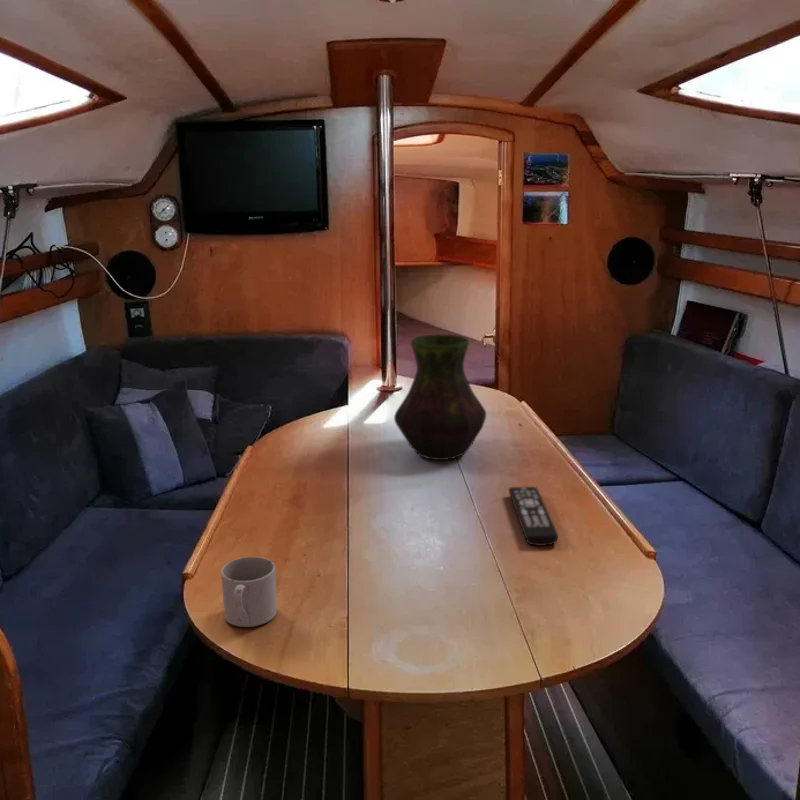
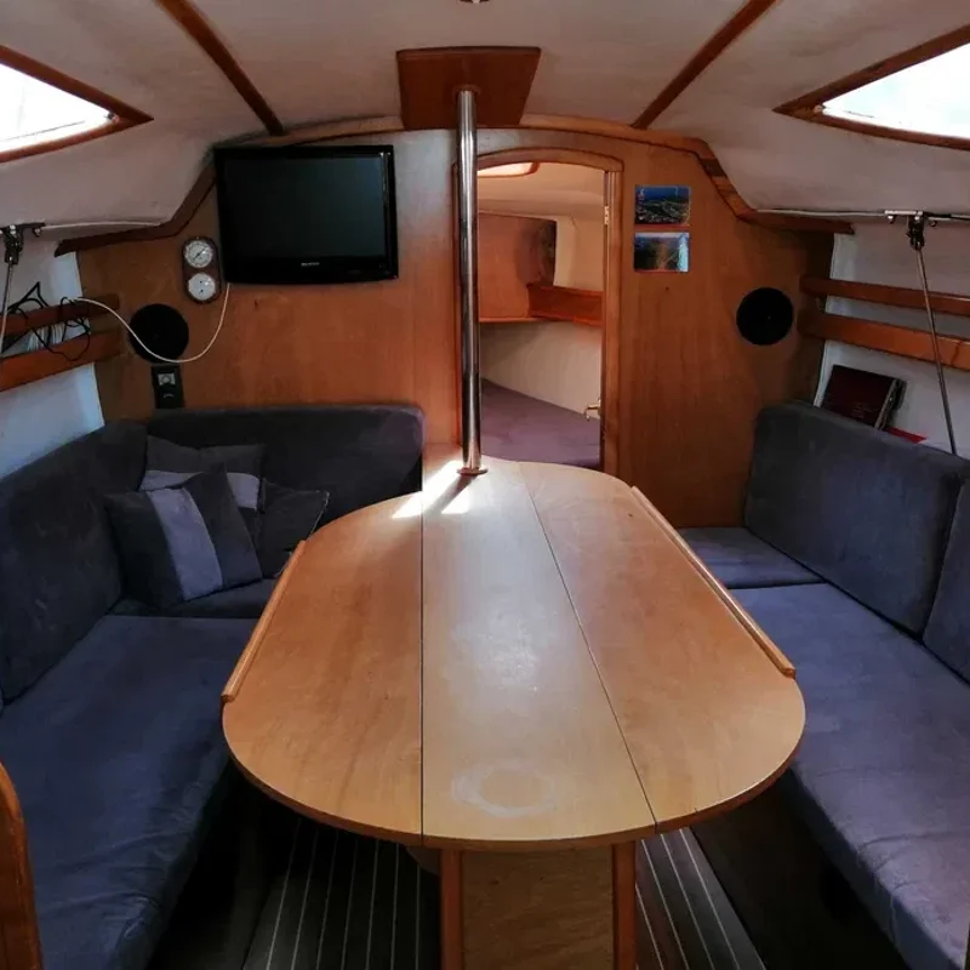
- mug [220,556,278,628]
- vase [393,333,487,461]
- remote control [508,486,559,547]
